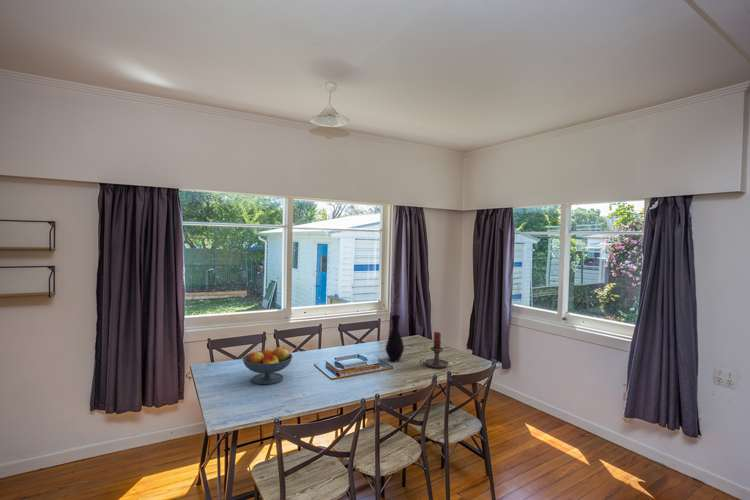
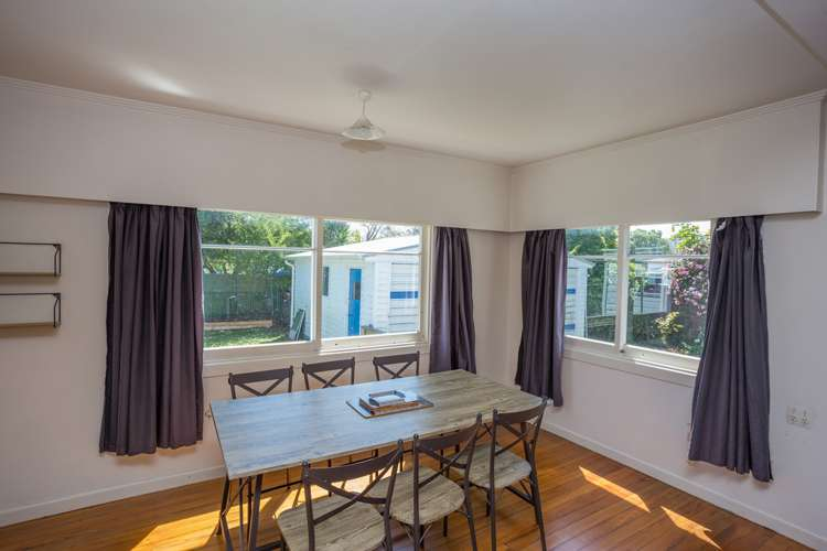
- fruit bowl [242,346,294,385]
- vase [385,314,405,362]
- candle holder [419,331,450,369]
